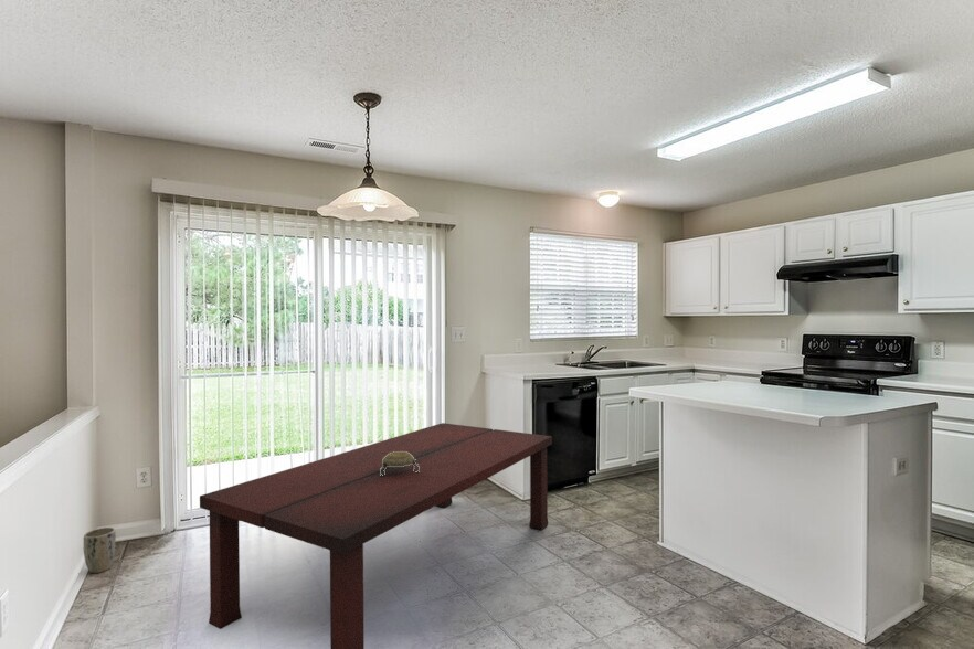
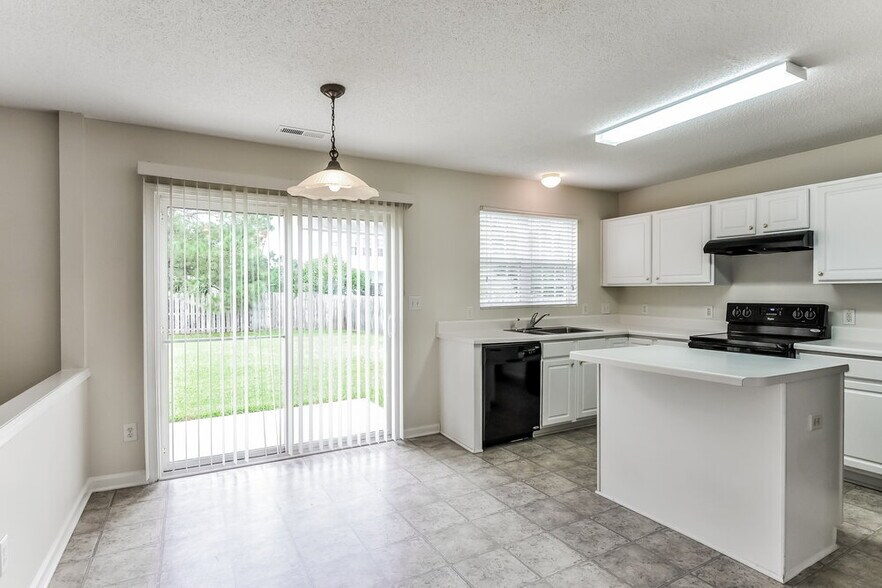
- plant pot [83,526,117,574]
- decorative bowl [380,451,420,476]
- dining table [199,422,553,649]
